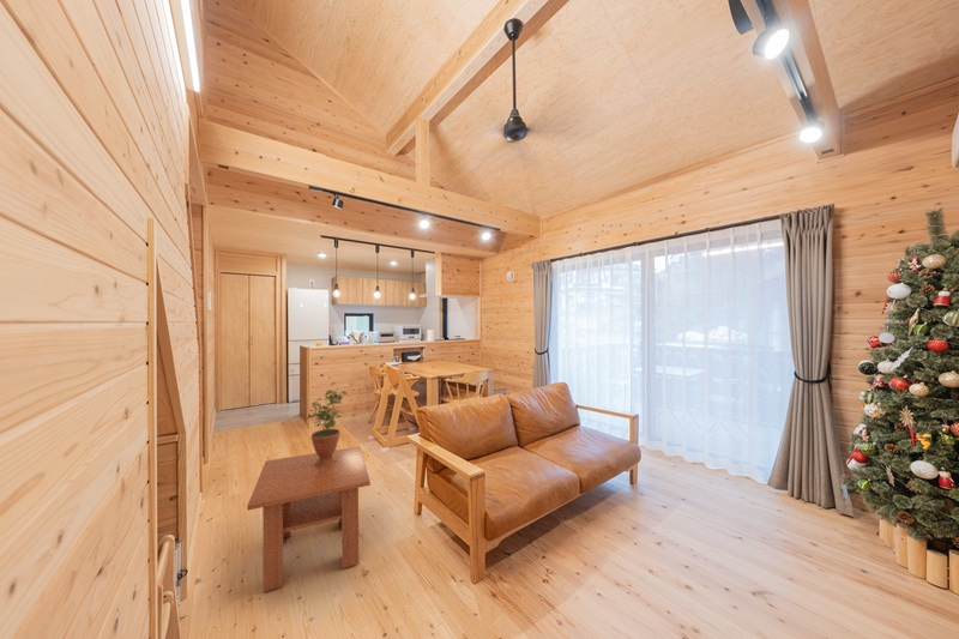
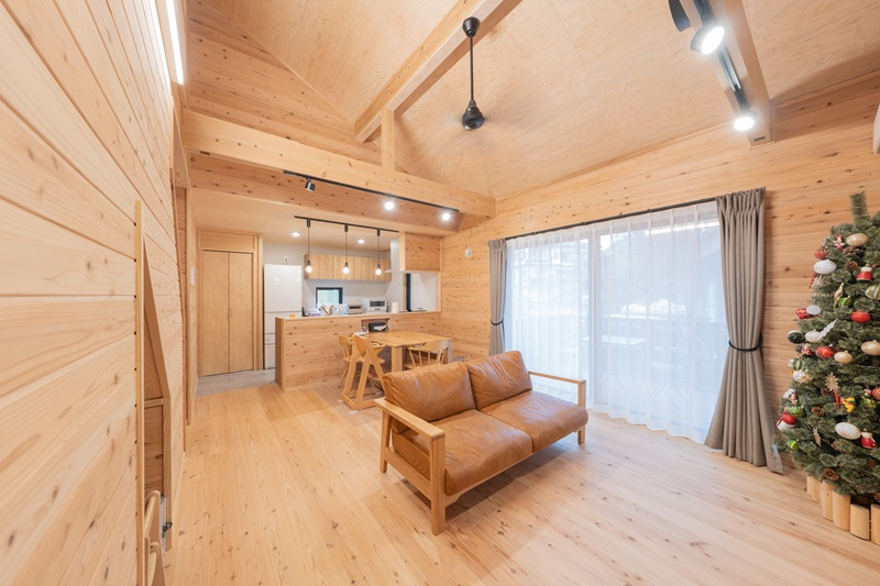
- potted plant [306,385,349,468]
- coffee table [246,445,372,593]
